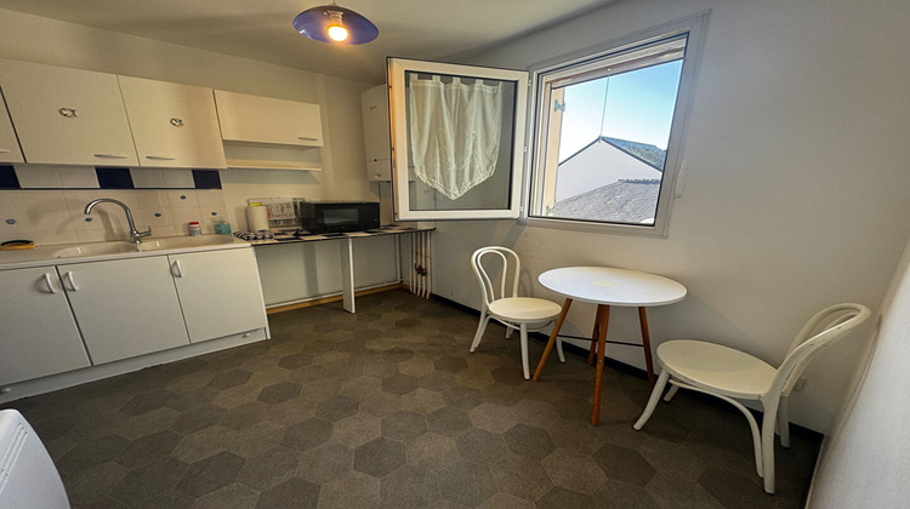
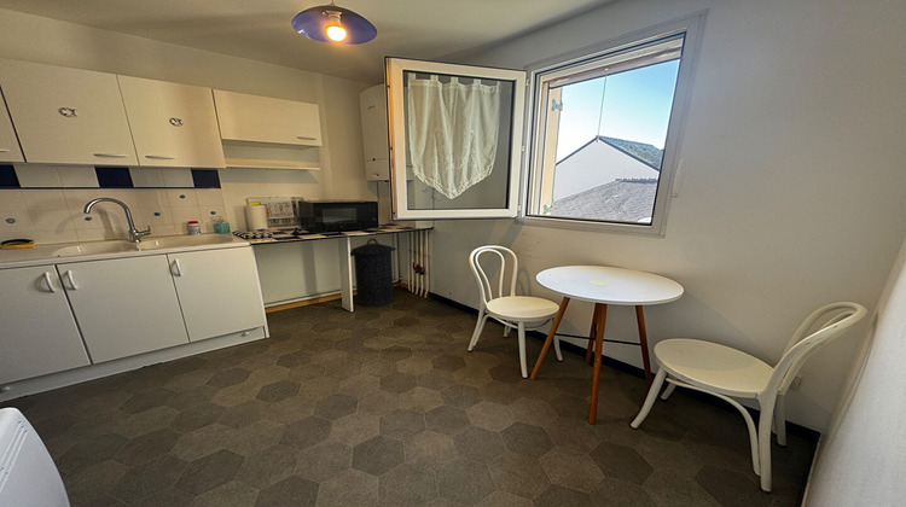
+ trash can [349,238,397,308]
